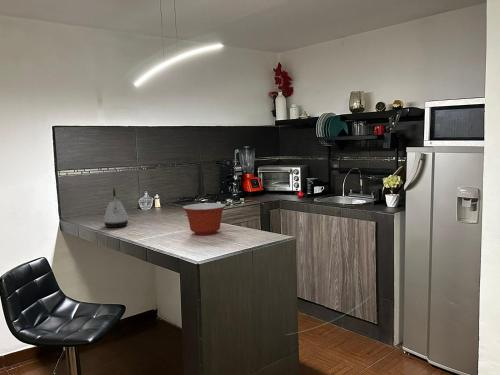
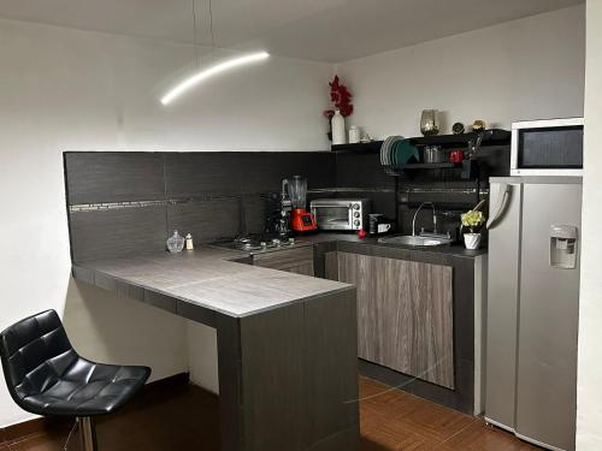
- mixing bowl [182,202,227,236]
- kettle [102,188,129,229]
